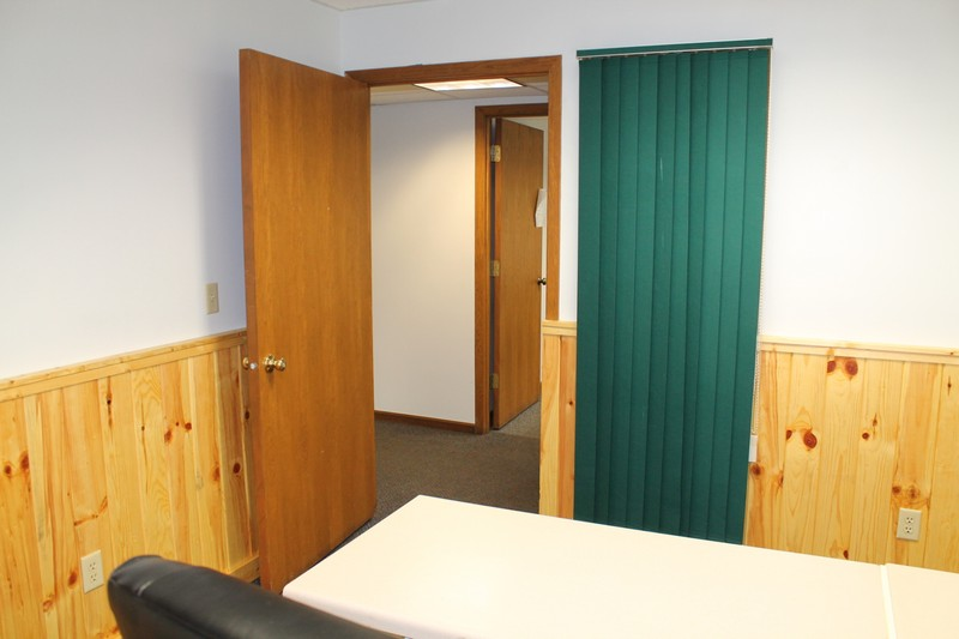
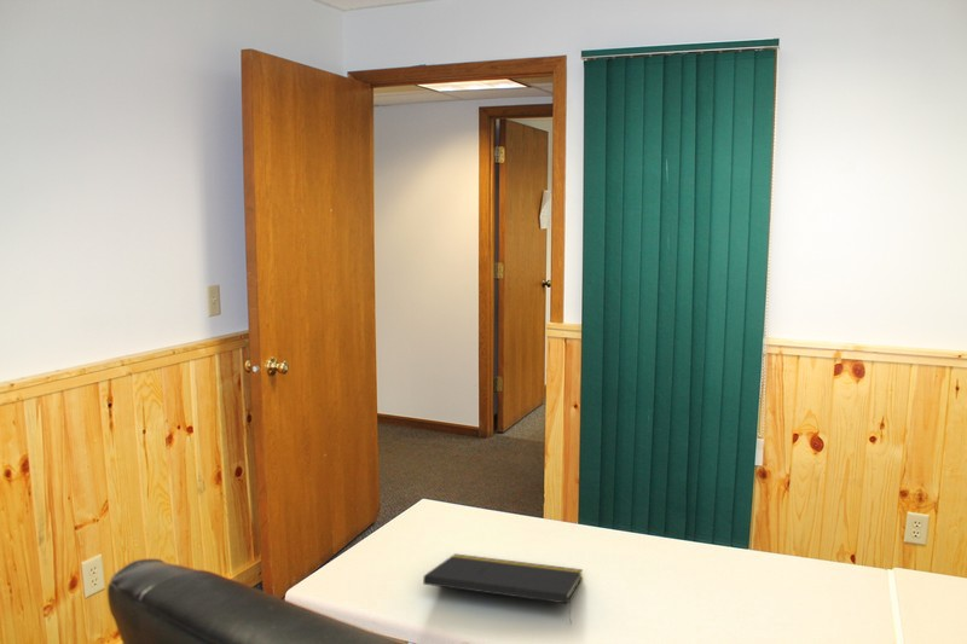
+ notepad [422,552,584,625]
